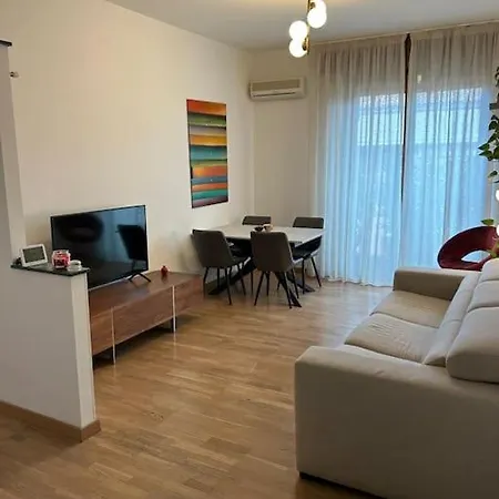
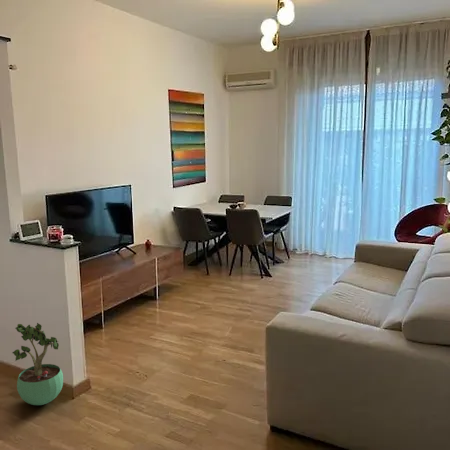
+ potted plant [11,322,64,406]
